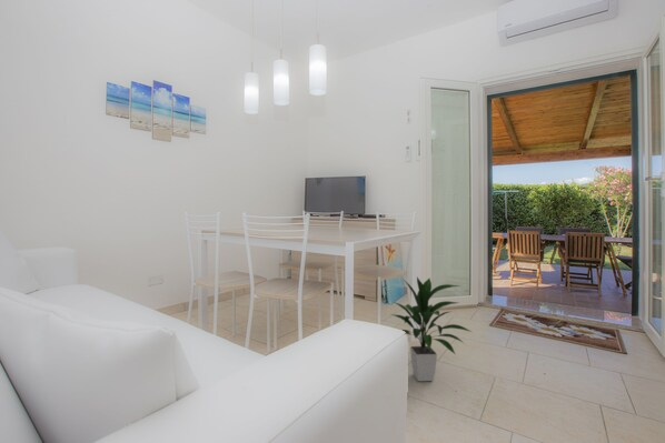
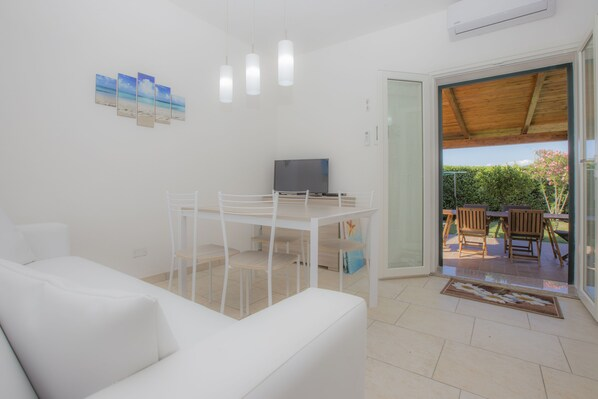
- indoor plant [390,276,473,382]
